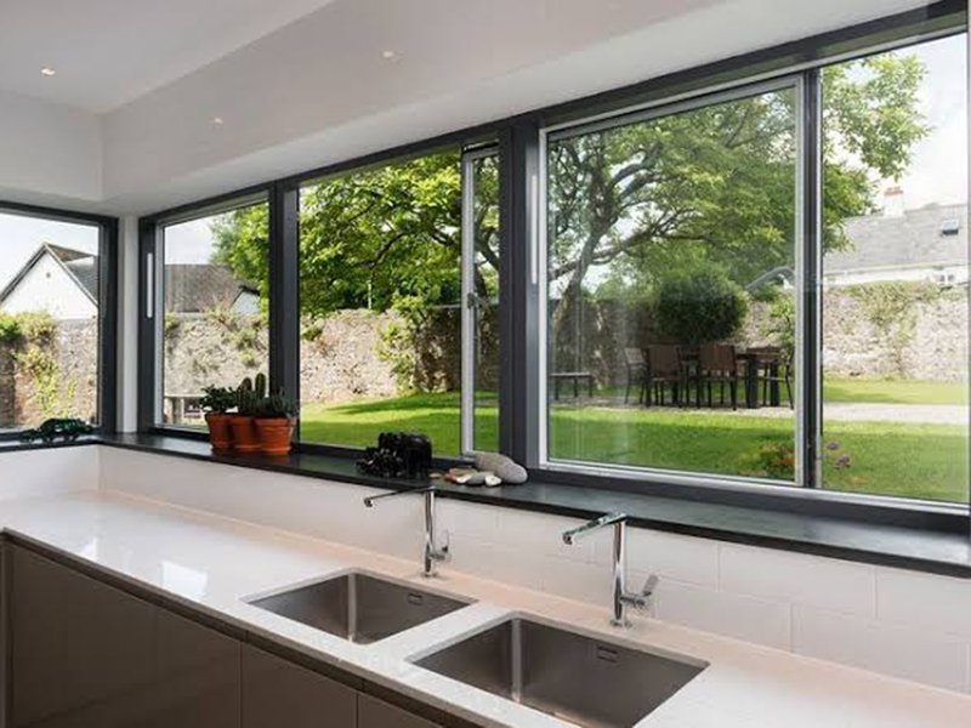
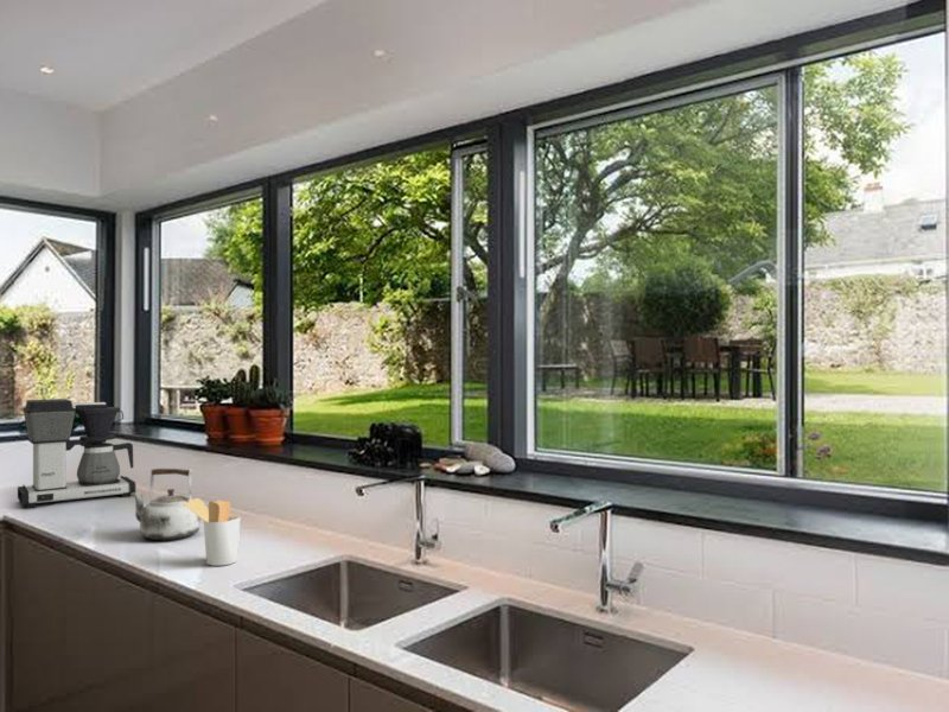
+ utensil holder [184,497,241,567]
+ coffee maker [17,398,136,509]
+ kettle [130,466,202,541]
